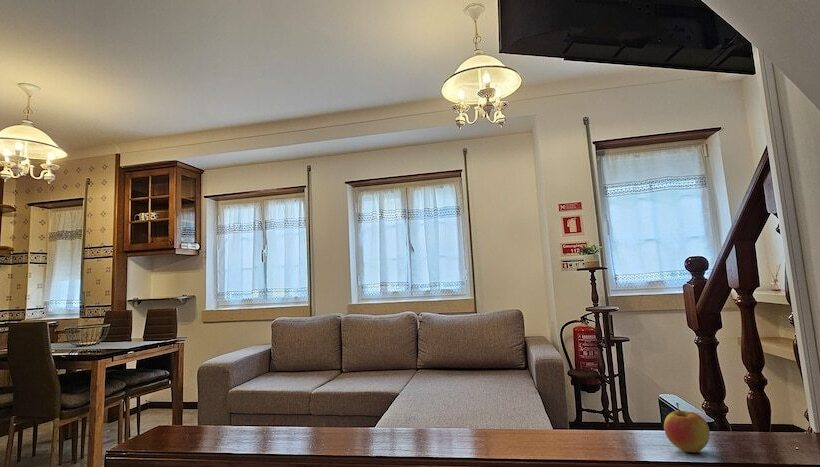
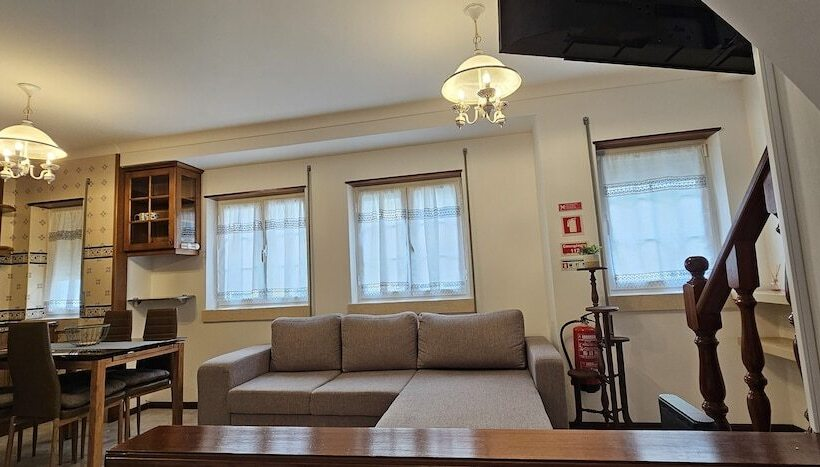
- apple [663,402,711,454]
